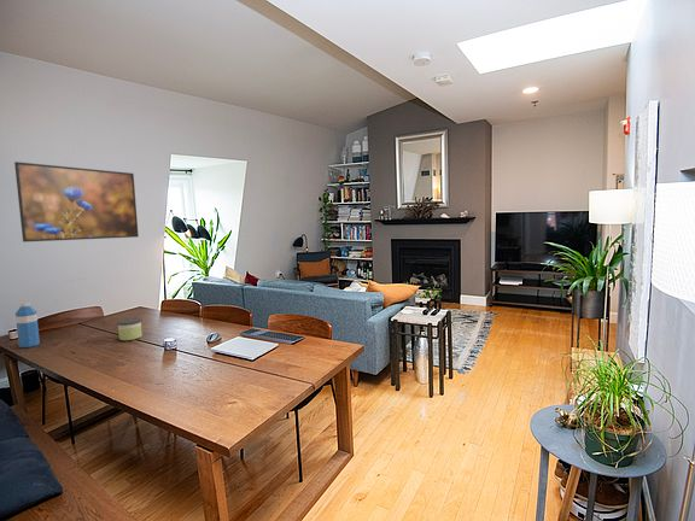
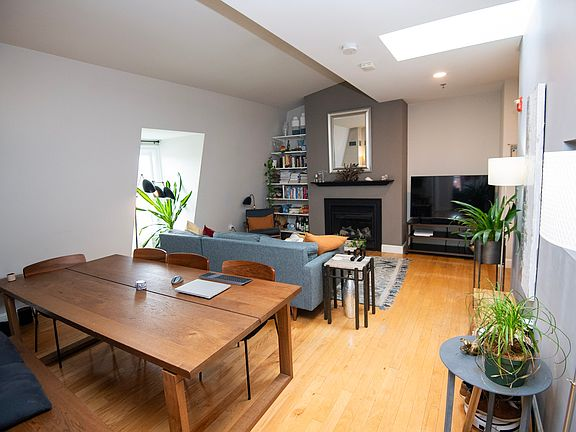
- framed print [13,160,140,244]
- water bottle [14,300,41,349]
- candle [116,317,144,341]
